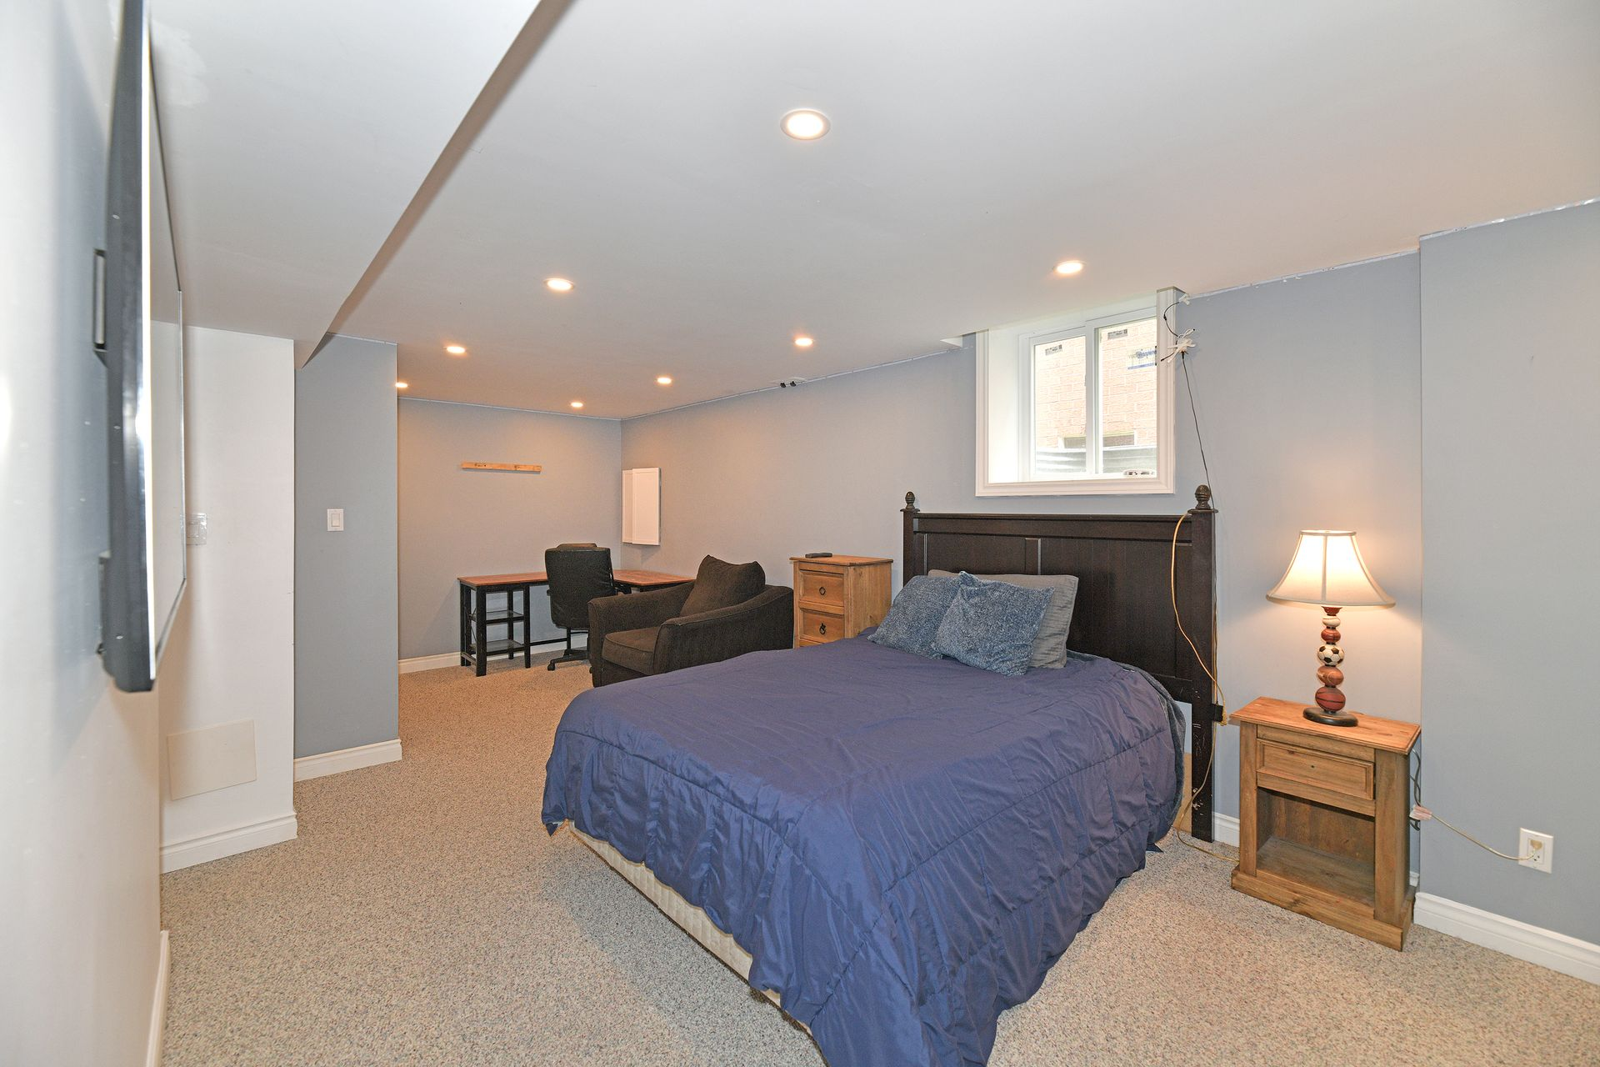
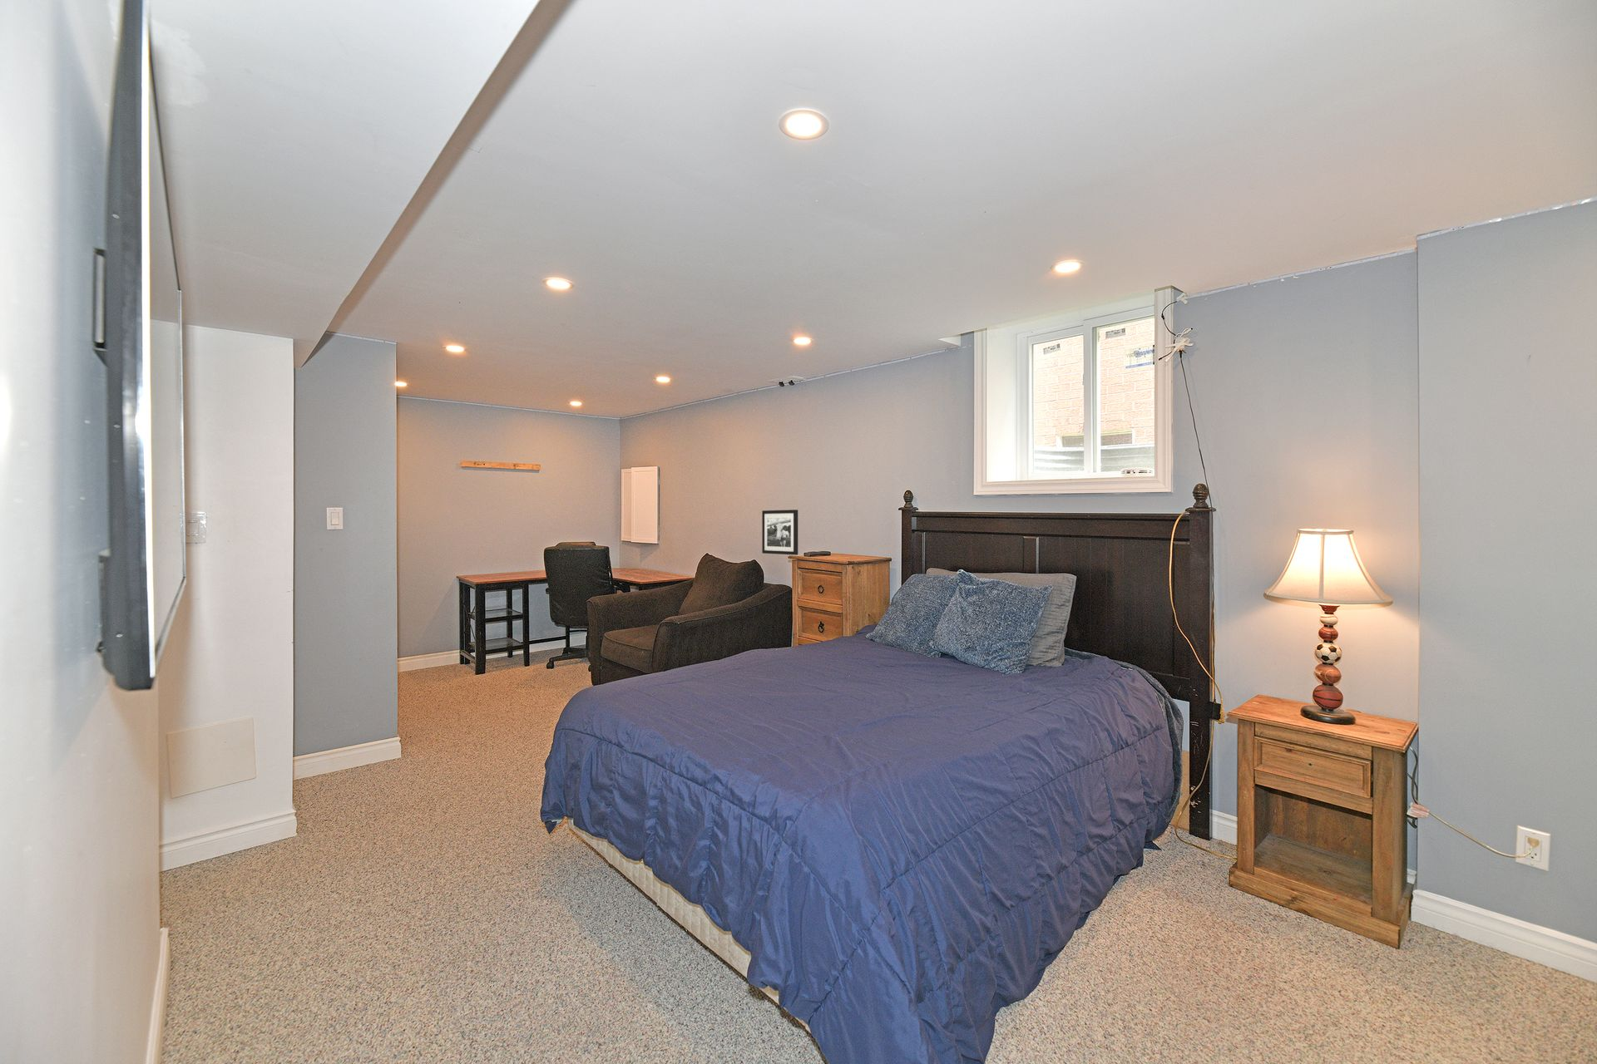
+ picture frame [760,508,798,556]
